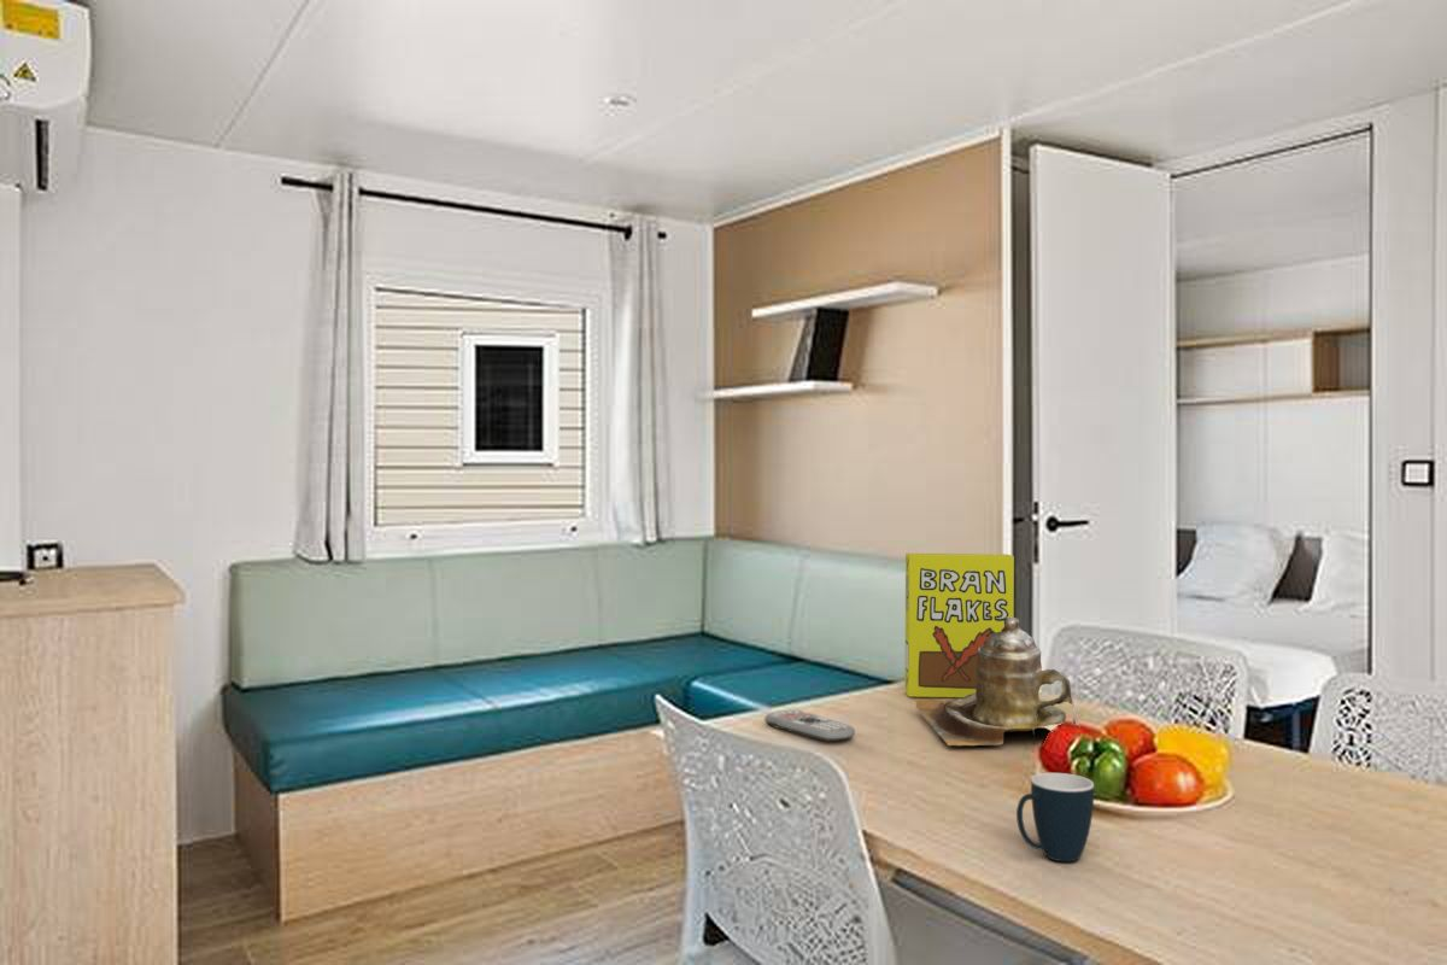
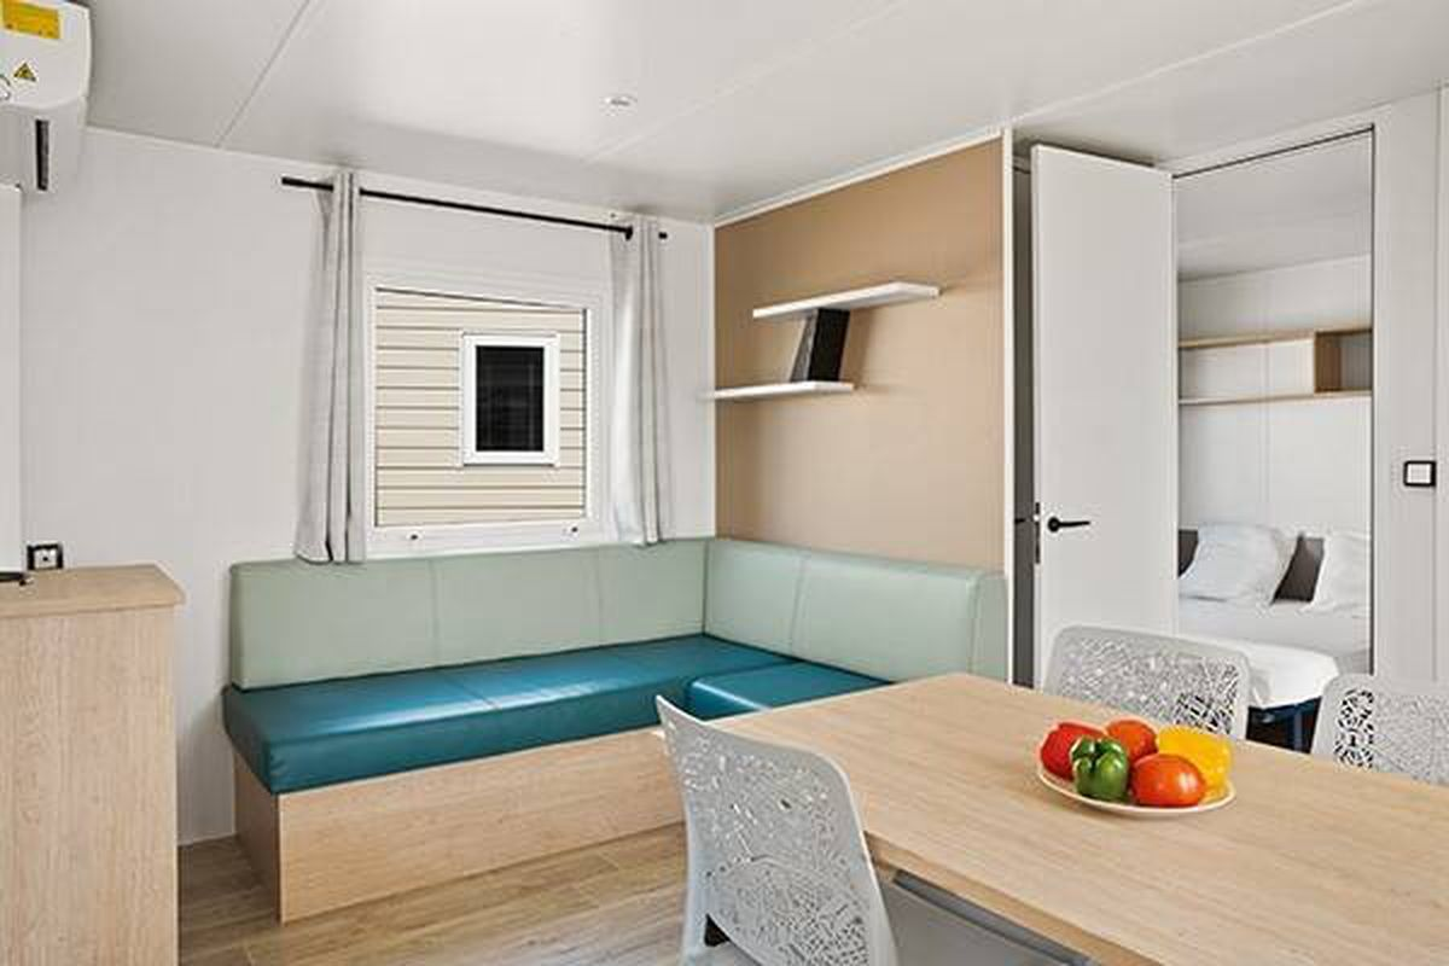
- cereal box [903,552,1015,698]
- mug [1015,772,1095,862]
- remote control [763,709,856,743]
- teapot [914,616,1080,747]
